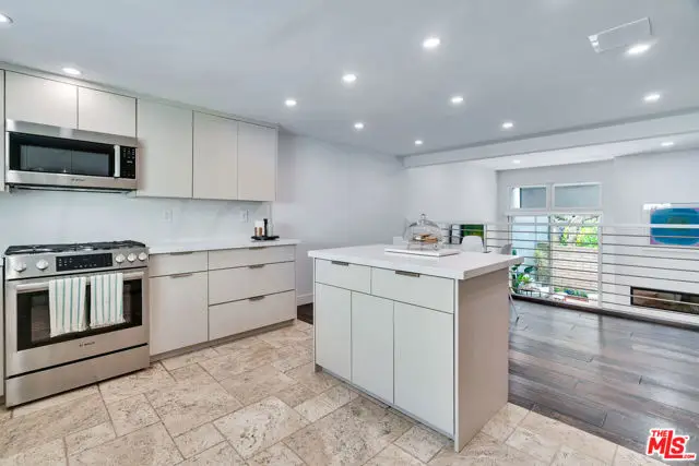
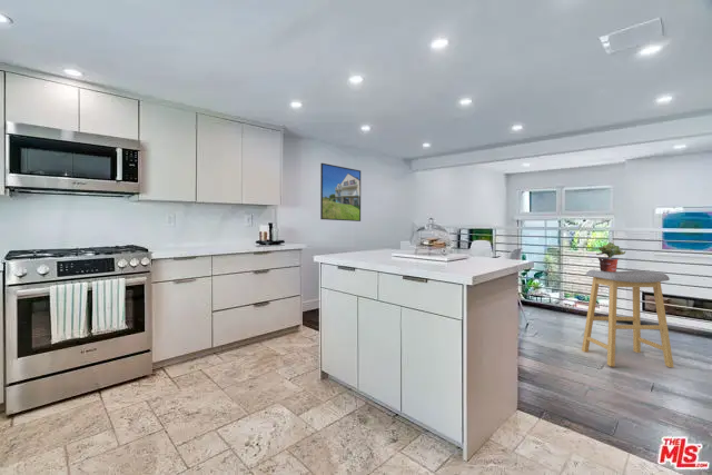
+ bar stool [581,269,675,368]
+ potted plant [595,241,626,271]
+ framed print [319,162,362,222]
